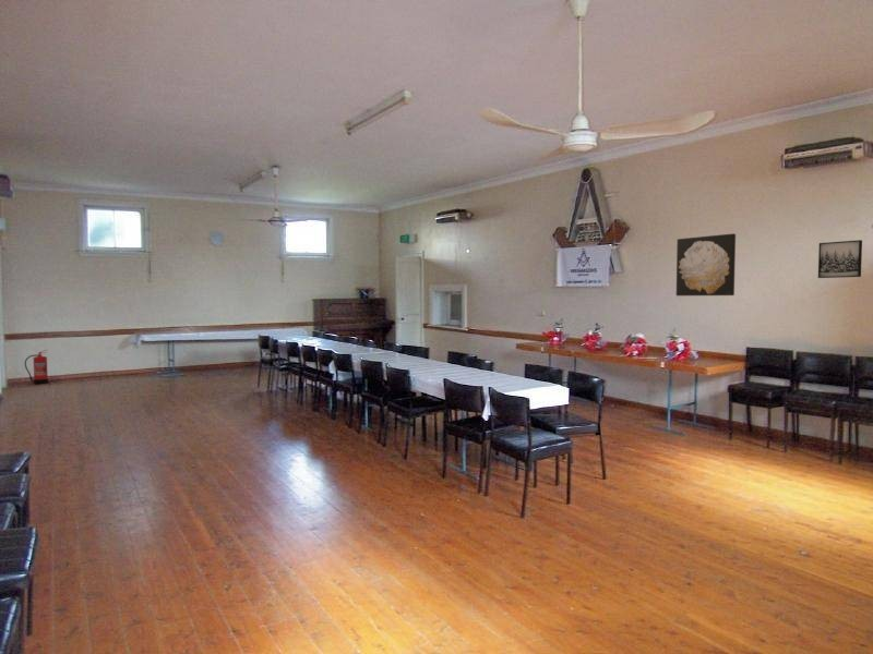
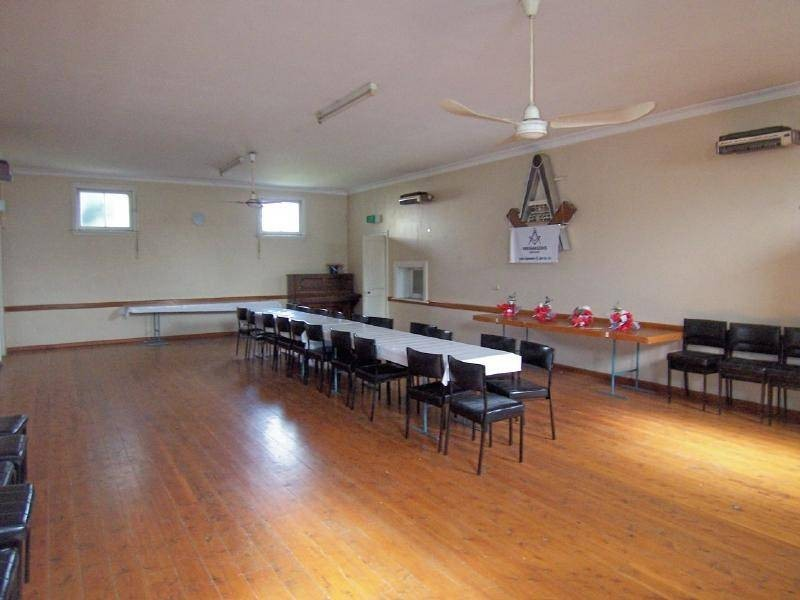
- wall art [817,239,863,279]
- fire extinguisher [24,349,49,385]
- wall art [675,232,737,296]
